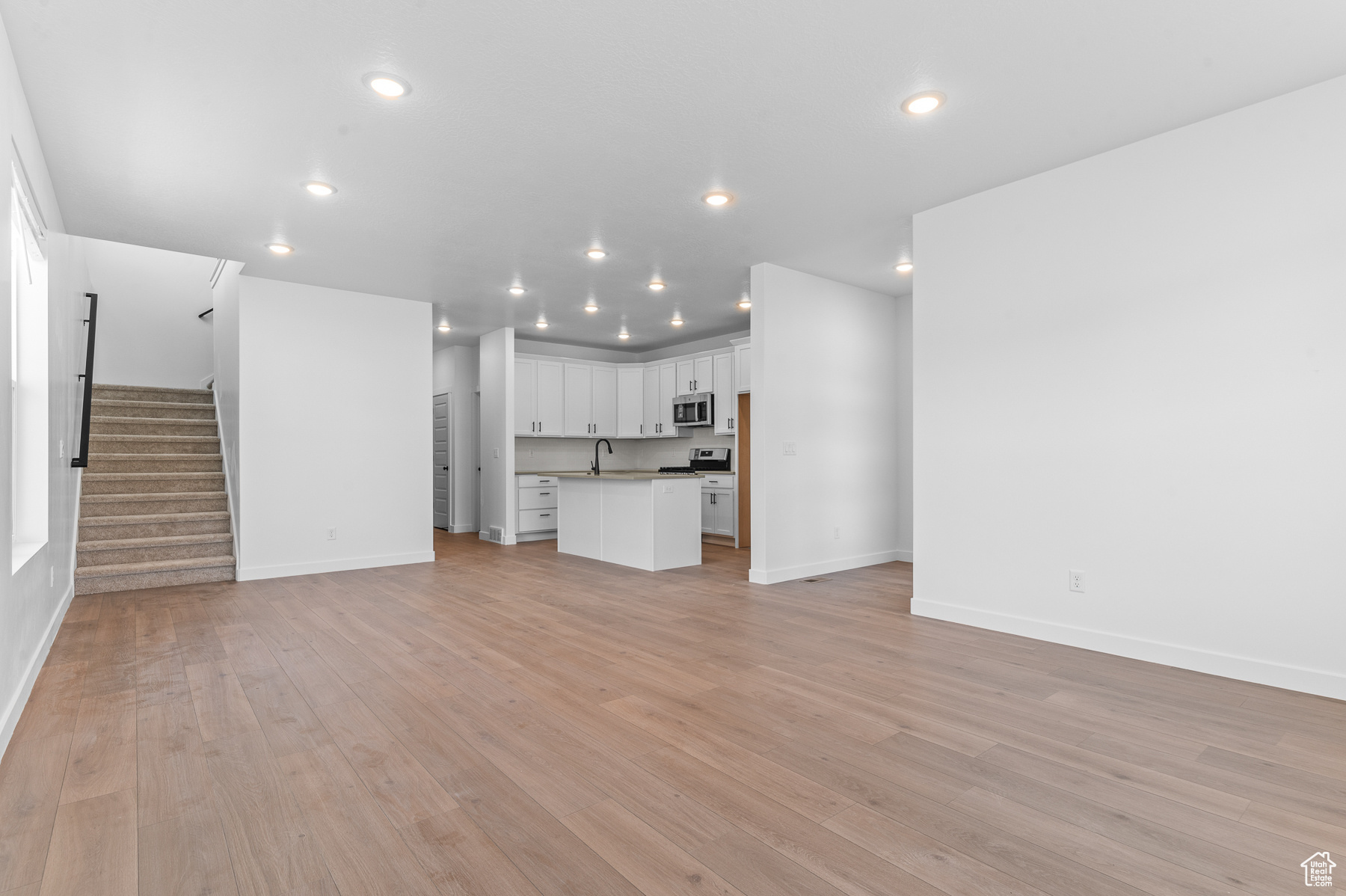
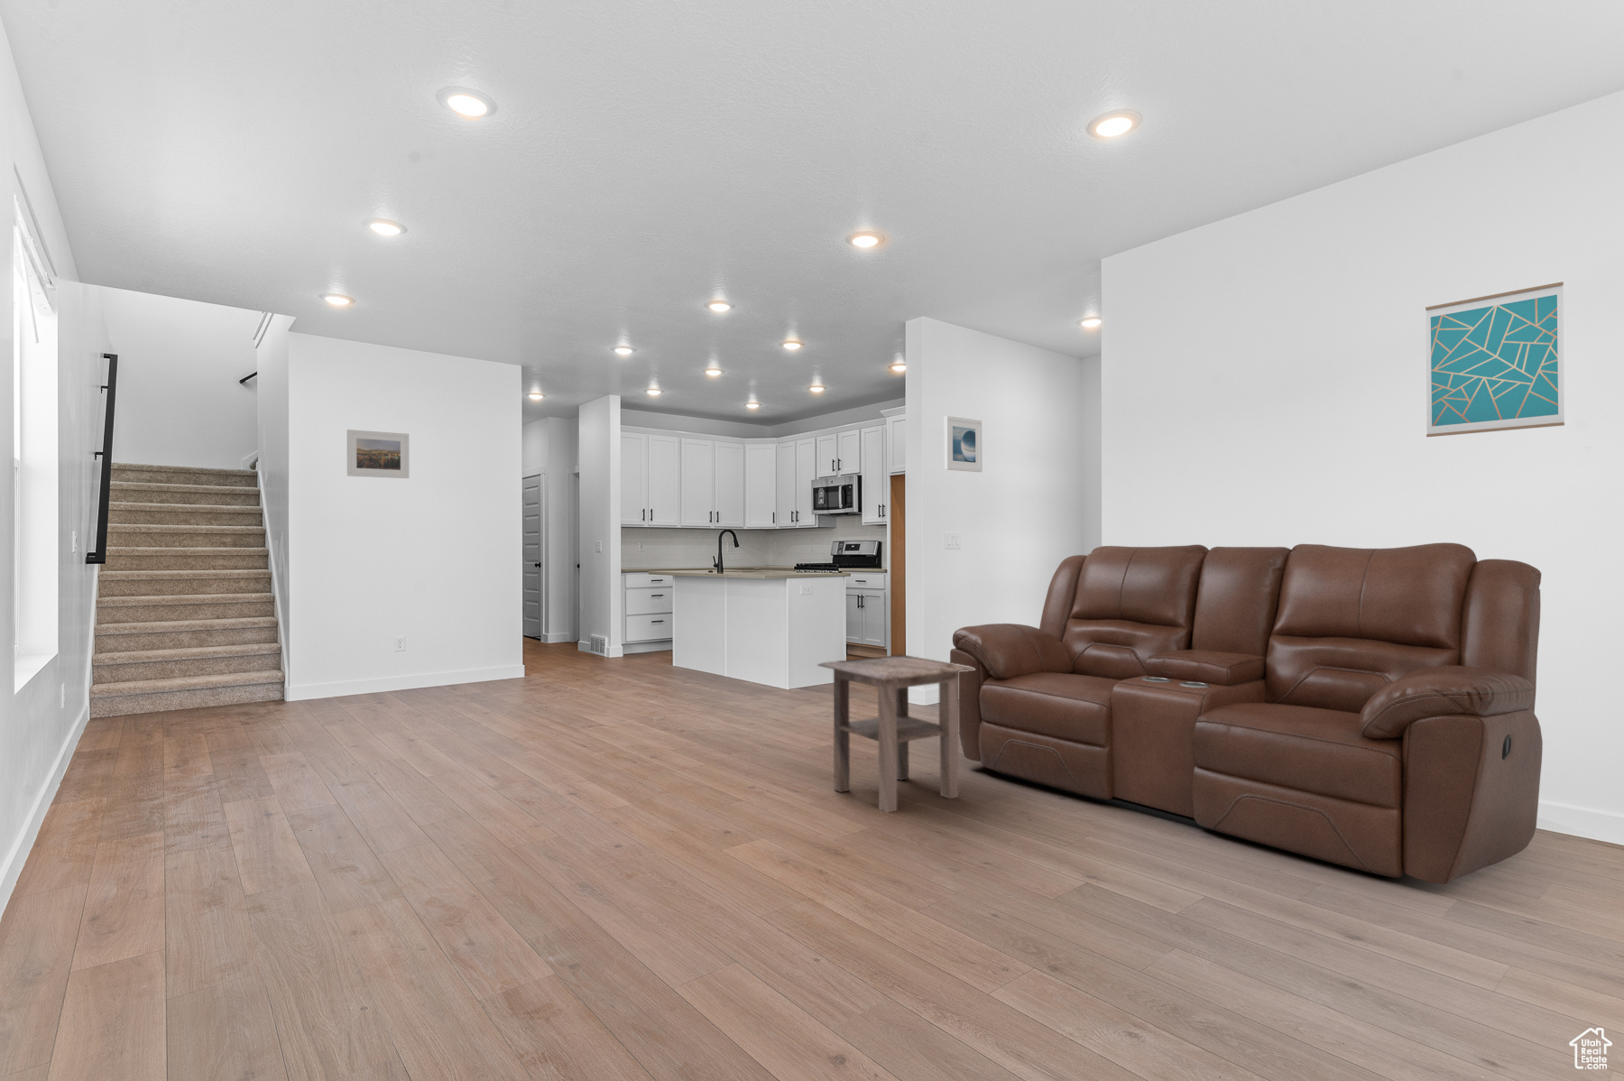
+ wall art [1425,281,1565,438]
+ sofa [950,542,1543,886]
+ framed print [944,415,983,473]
+ side table [817,654,975,814]
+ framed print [346,428,409,479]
